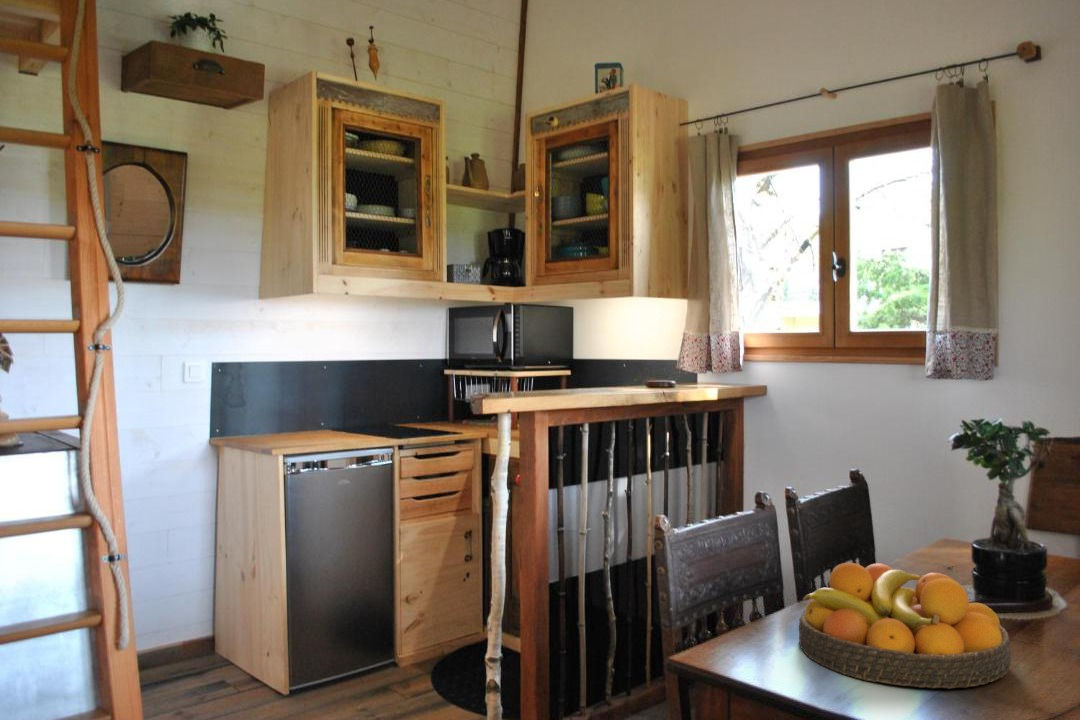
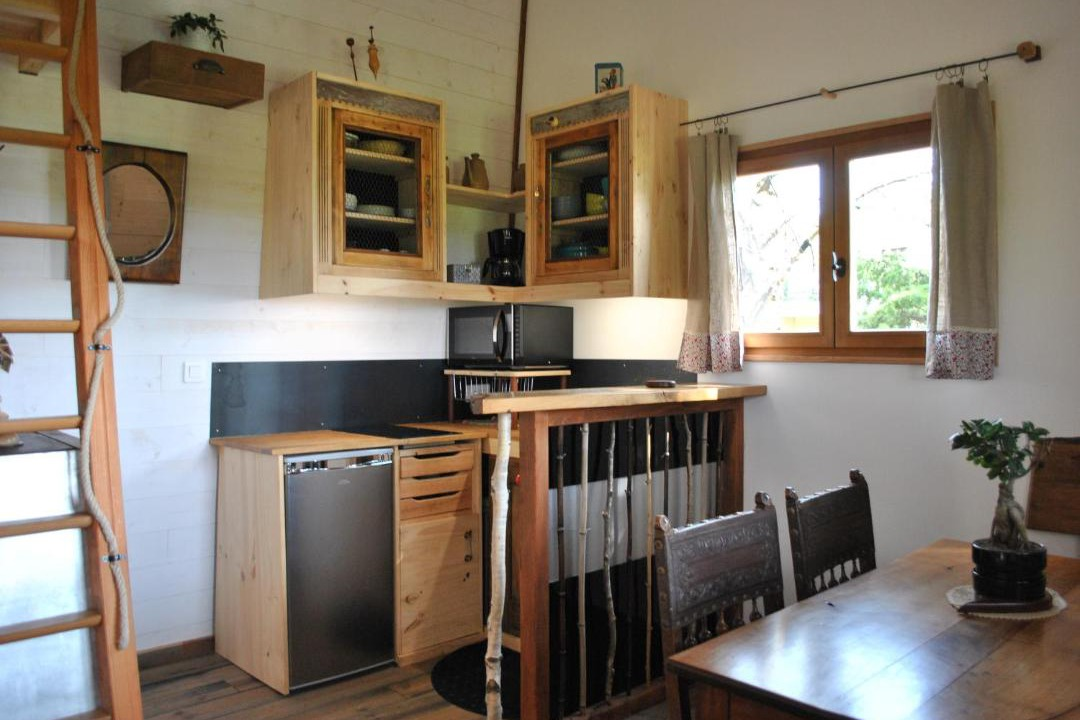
- fruit bowl [798,562,1012,690]
